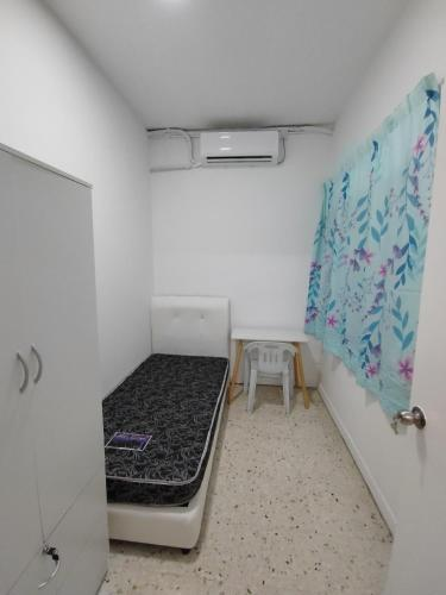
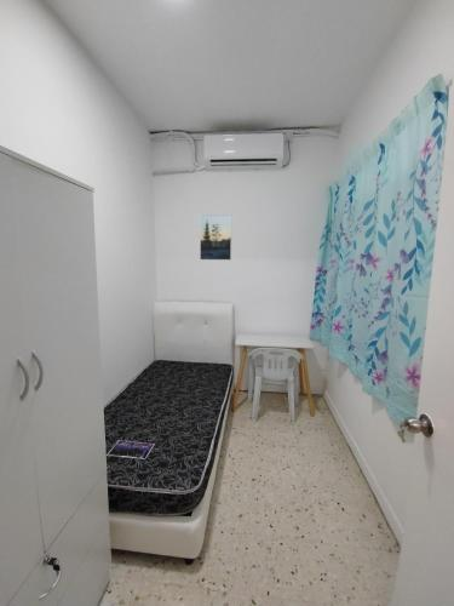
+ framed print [199,213,232,262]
